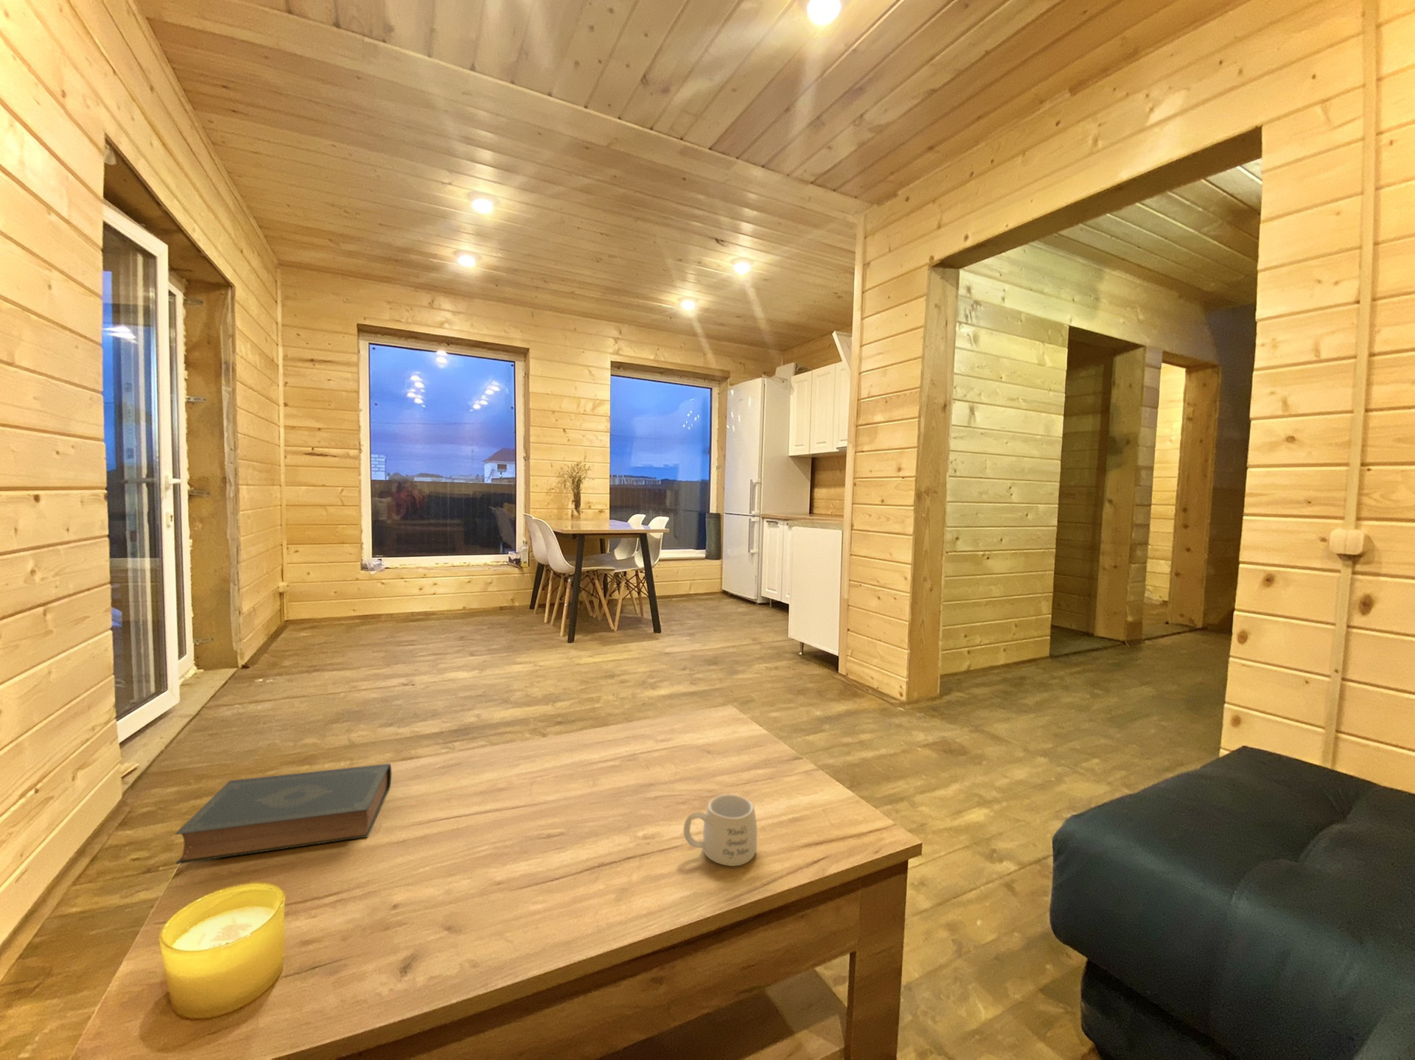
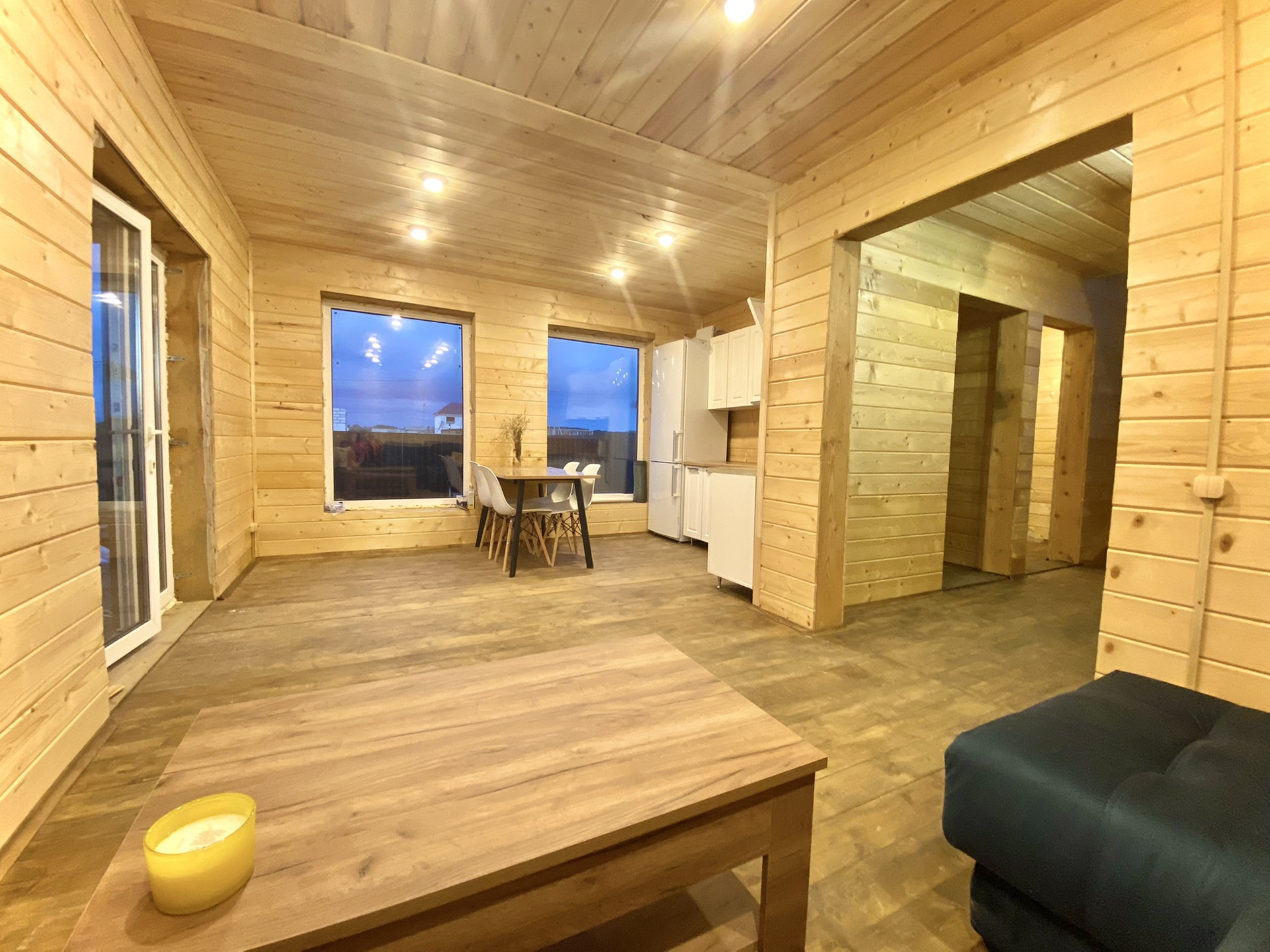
- mug [683,794,758,867]
- book [174,763,392,865]
